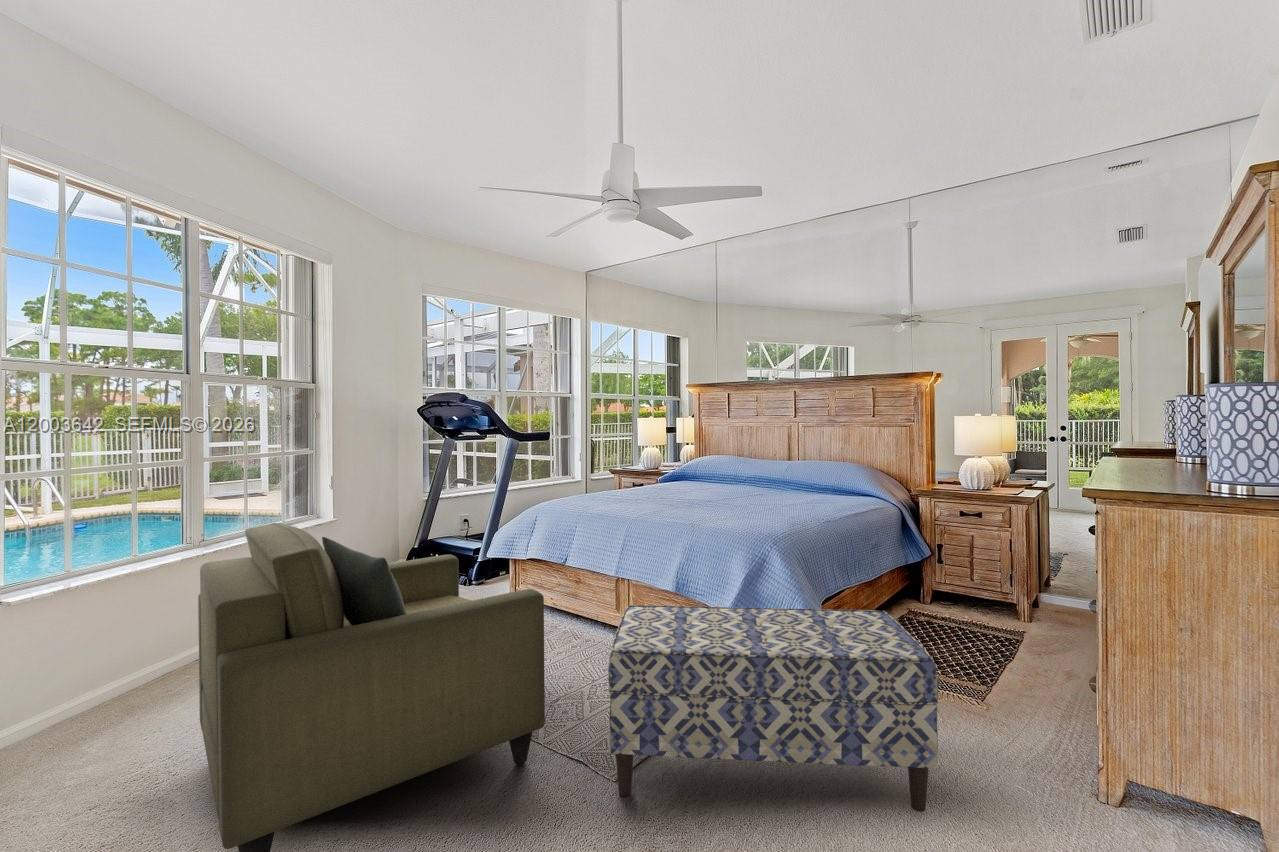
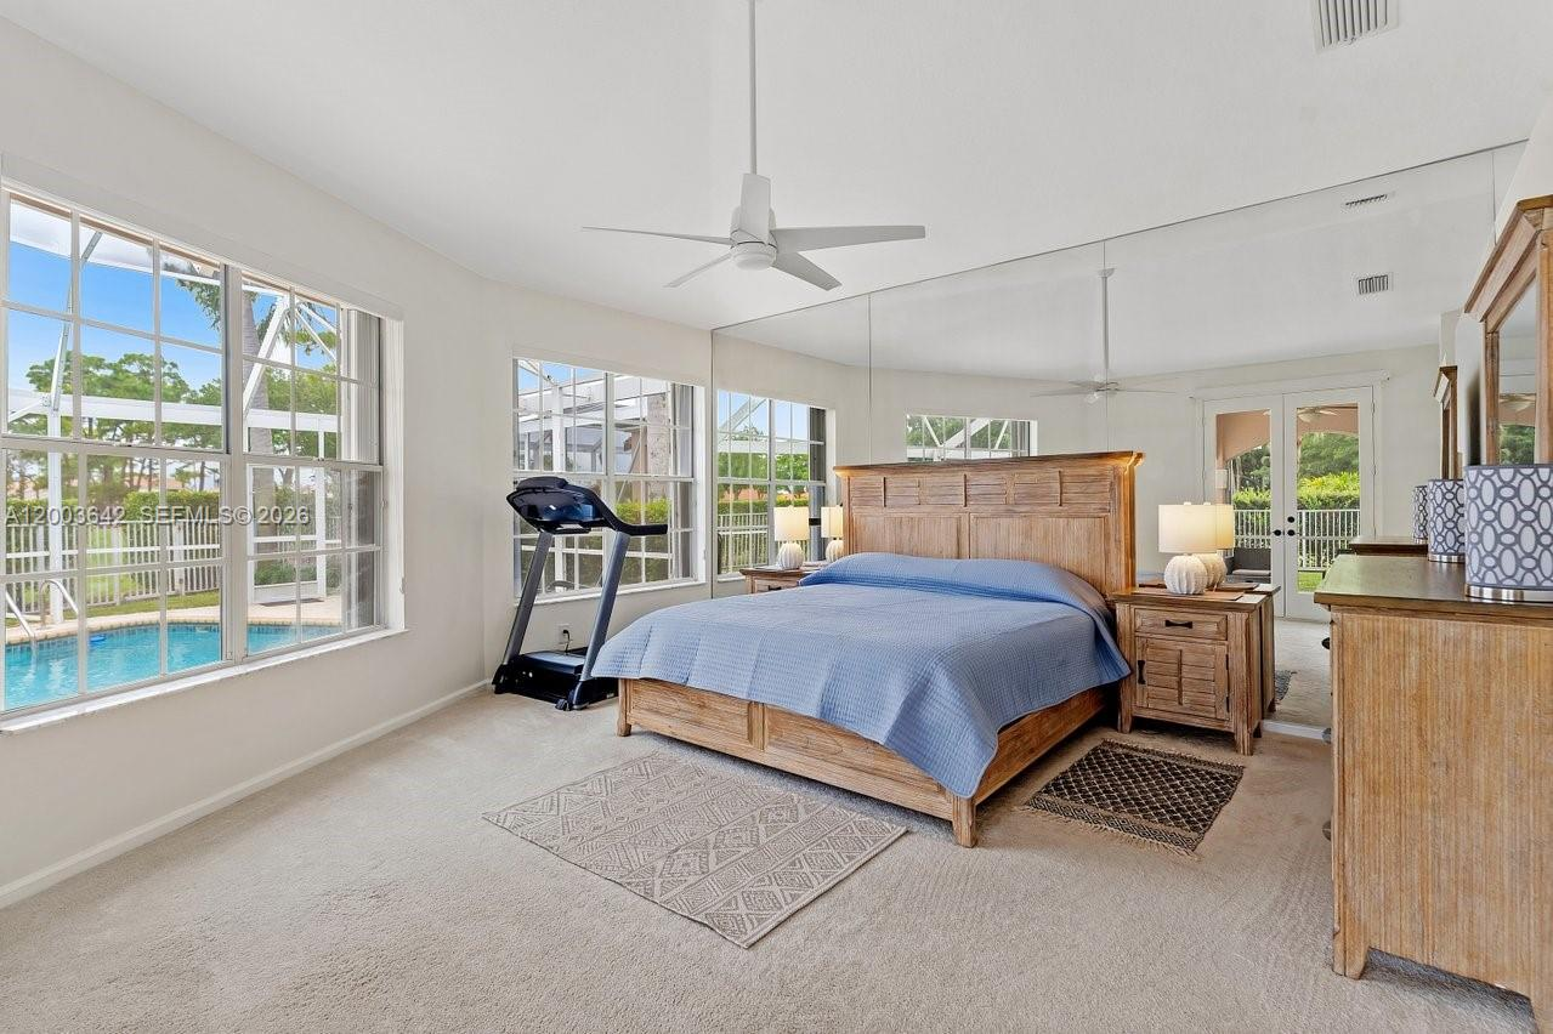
- bench [607,604,939,813]
- armchair [197,522,546,852]
